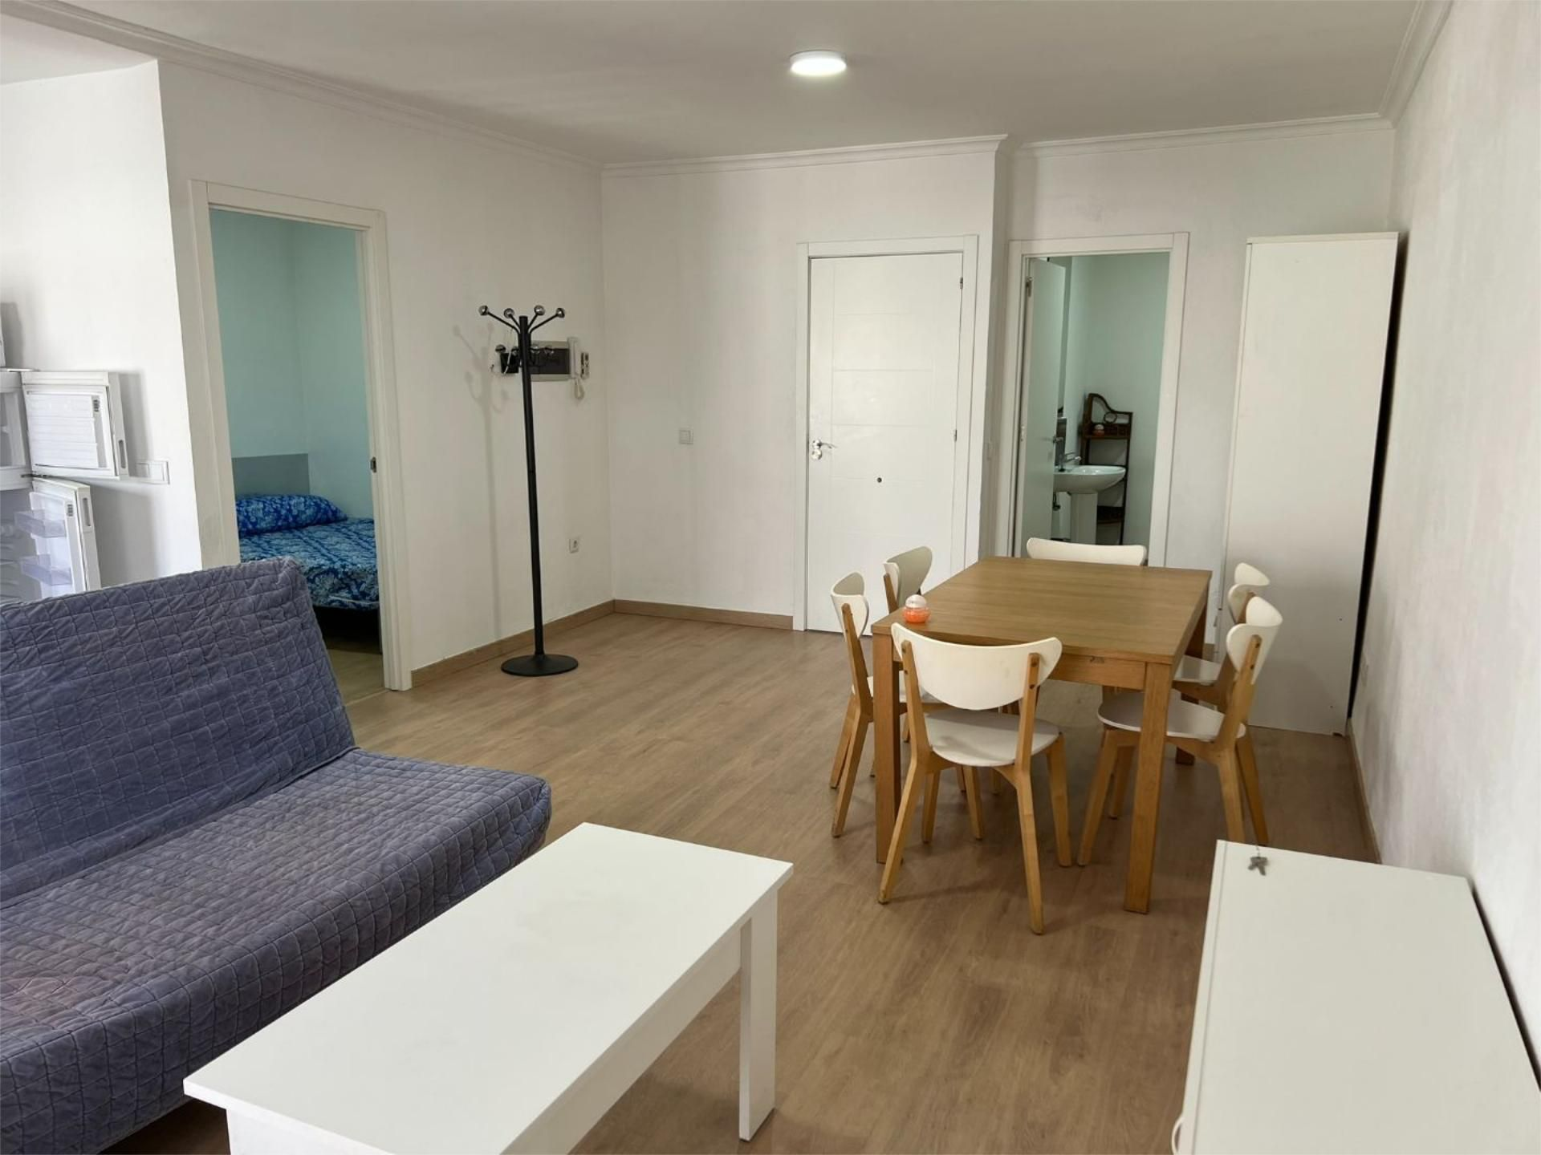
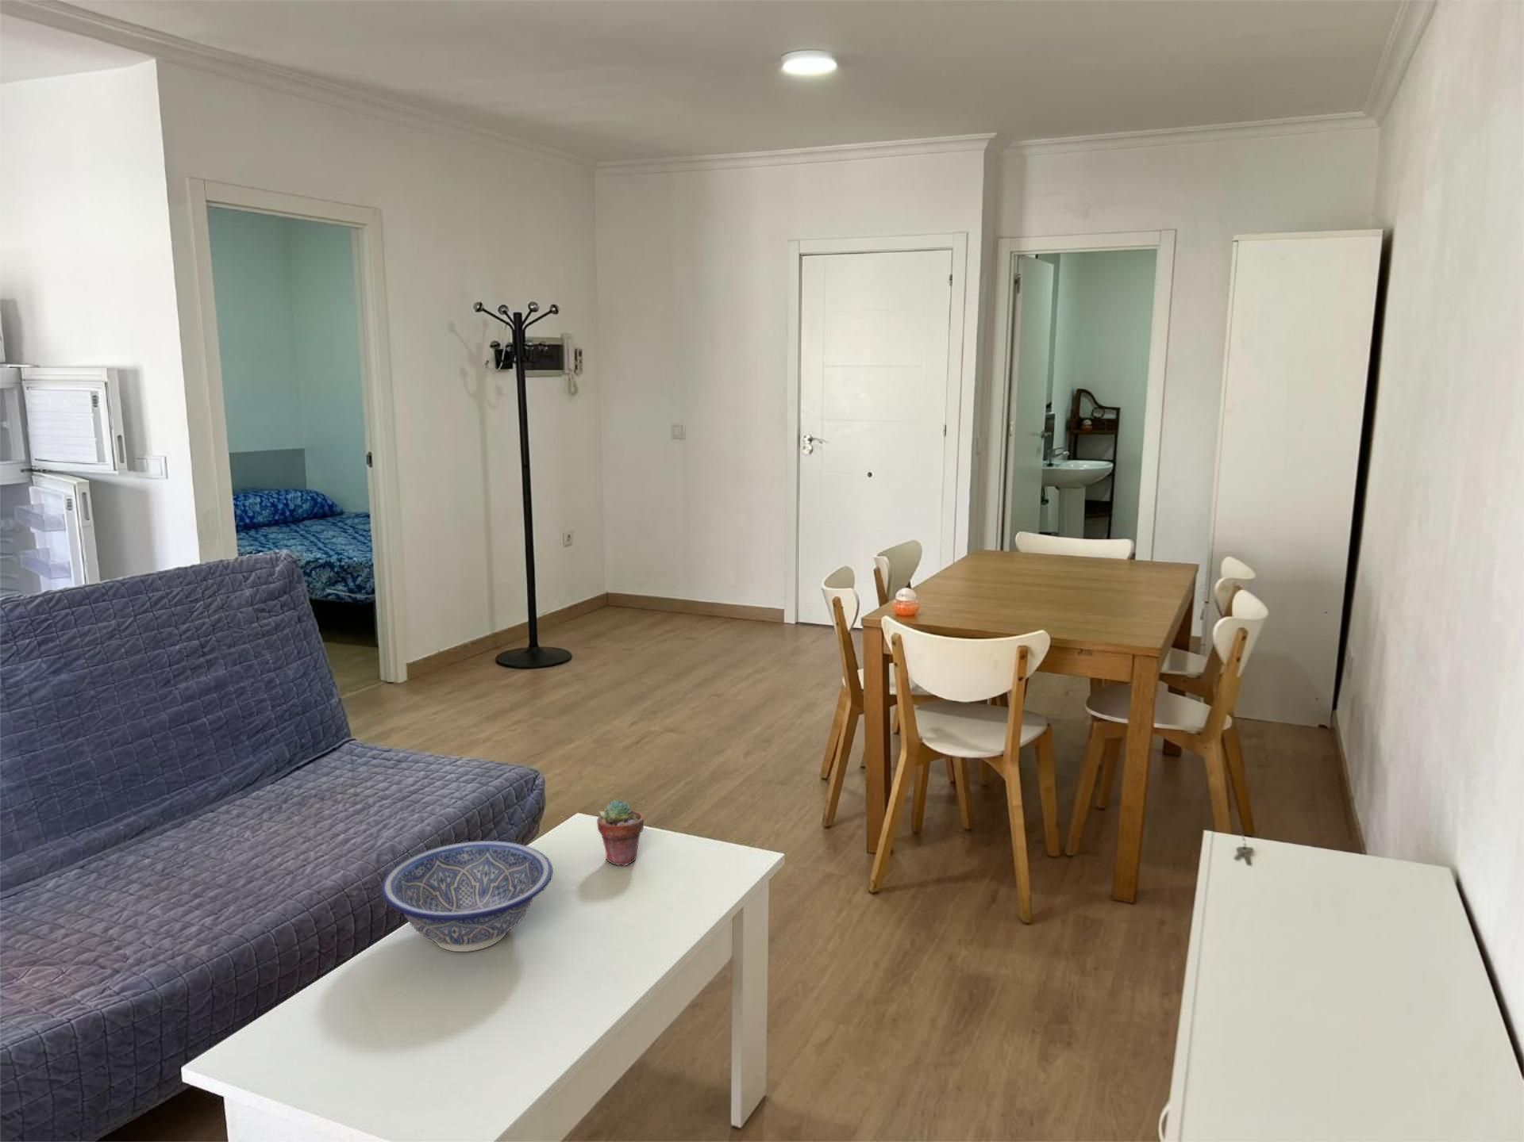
+ decorative bowl [379,840,554,952]
+ potted succulent [596,799,644,867]
